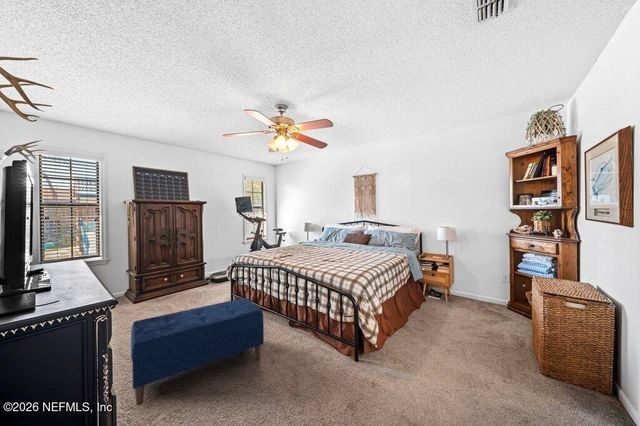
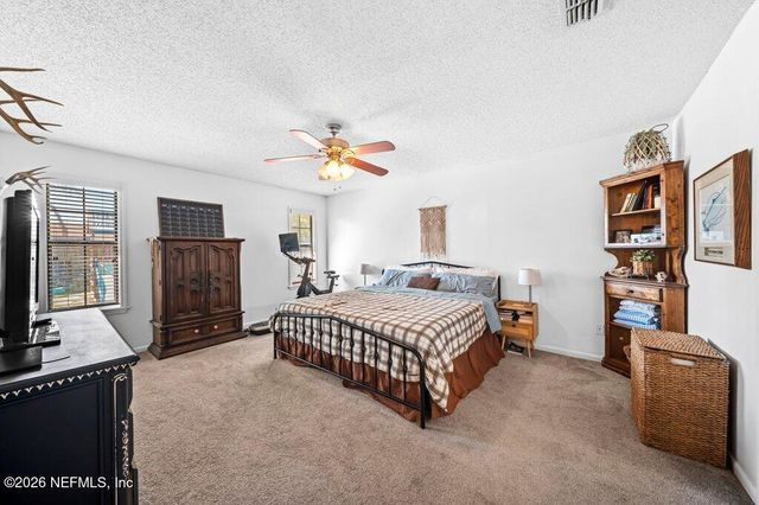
- bench [130,297,265,407]
